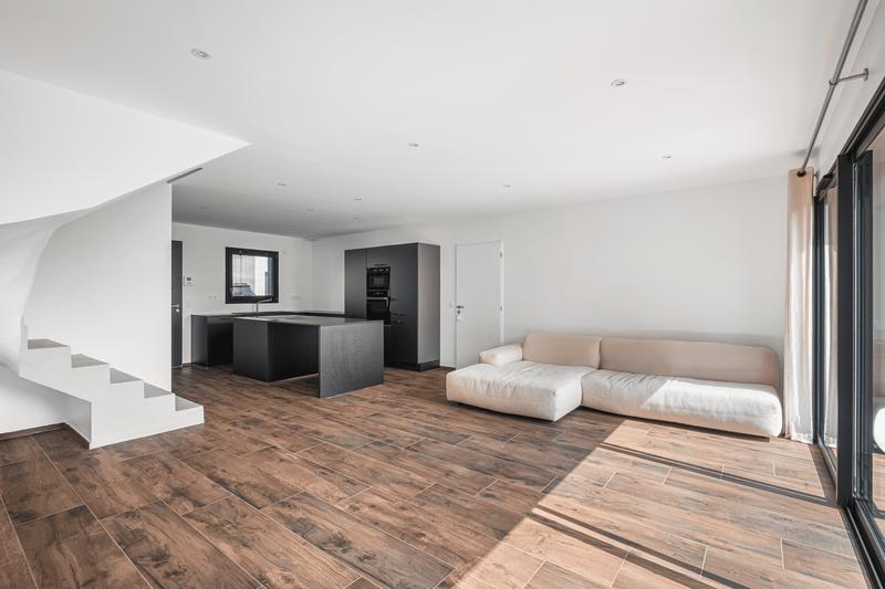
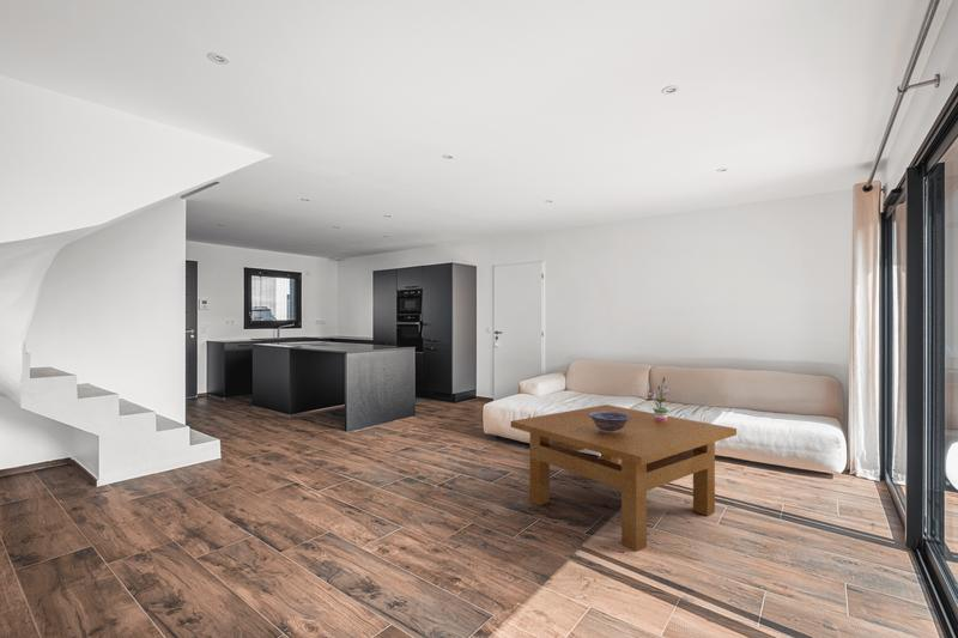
+ table [510,403,738,552]
+ potted plant [645,376,672,421]
+ decorative bowl [589,412,631,433]
